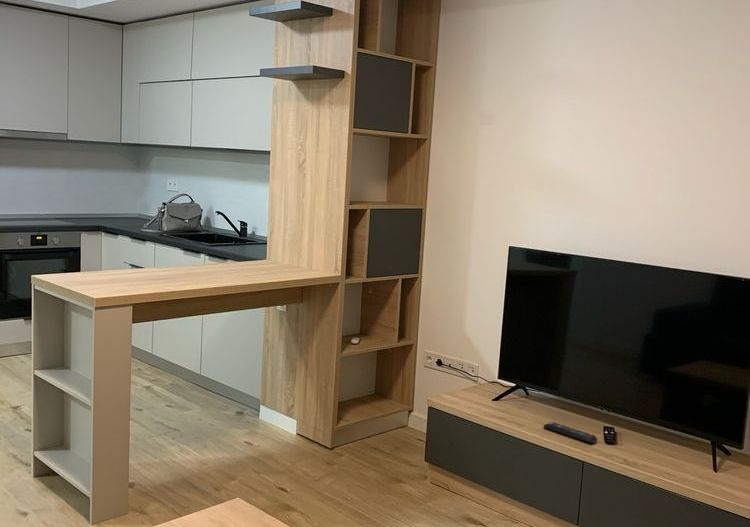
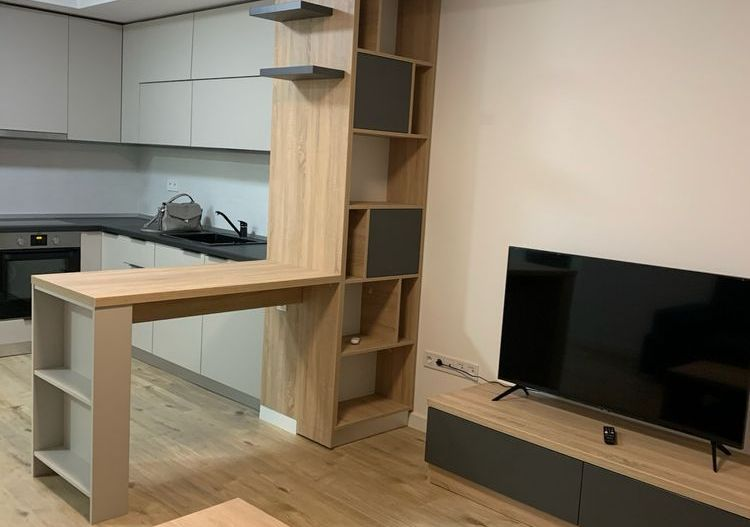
- remote control [542,421,598,445]
